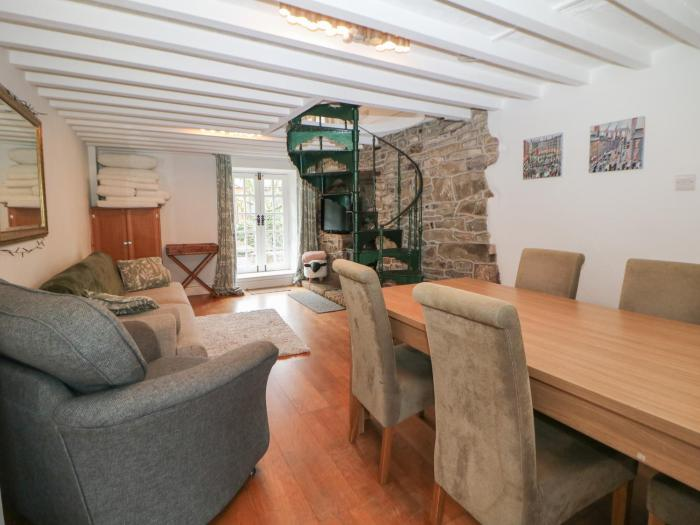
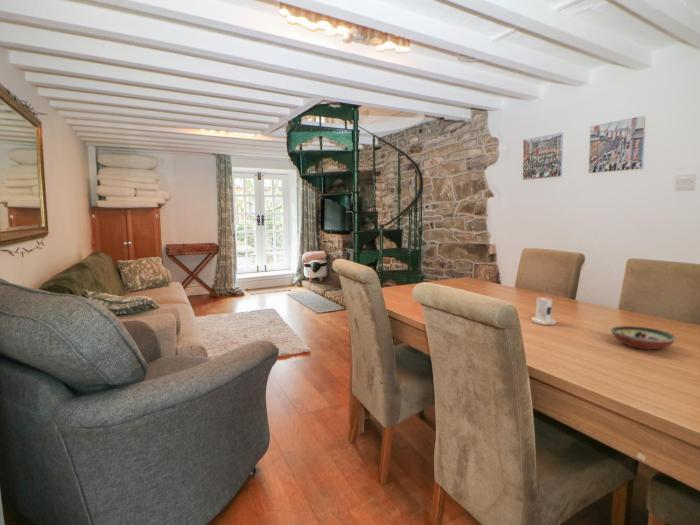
+ candle [531,294,557,326]
+ decorative bowl [610,325,678,350]
